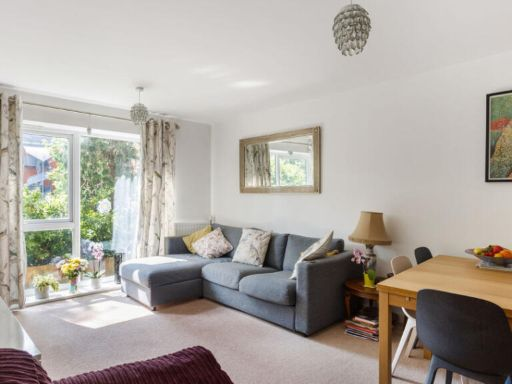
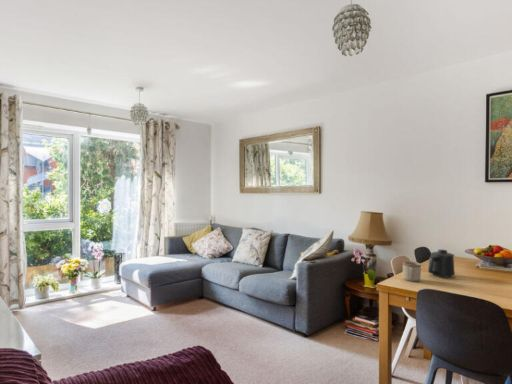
+ mug [427,249,456,278]
+ mug [402,260,422,282]
